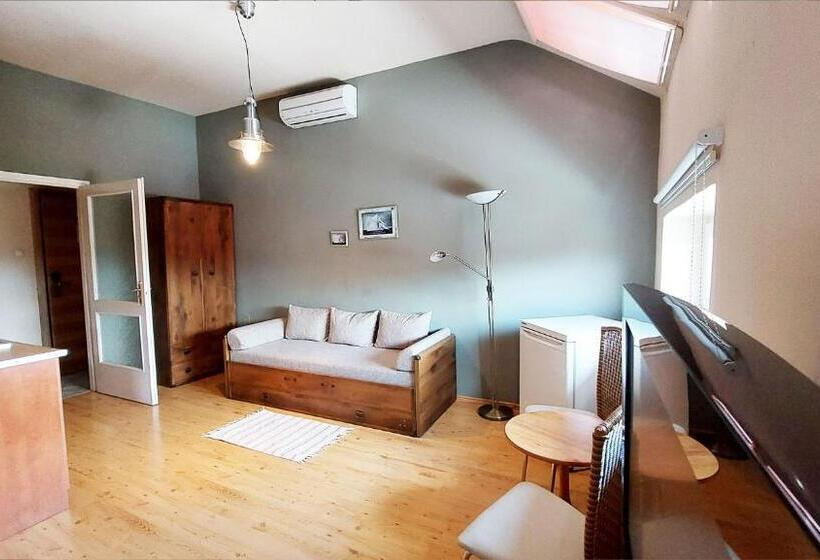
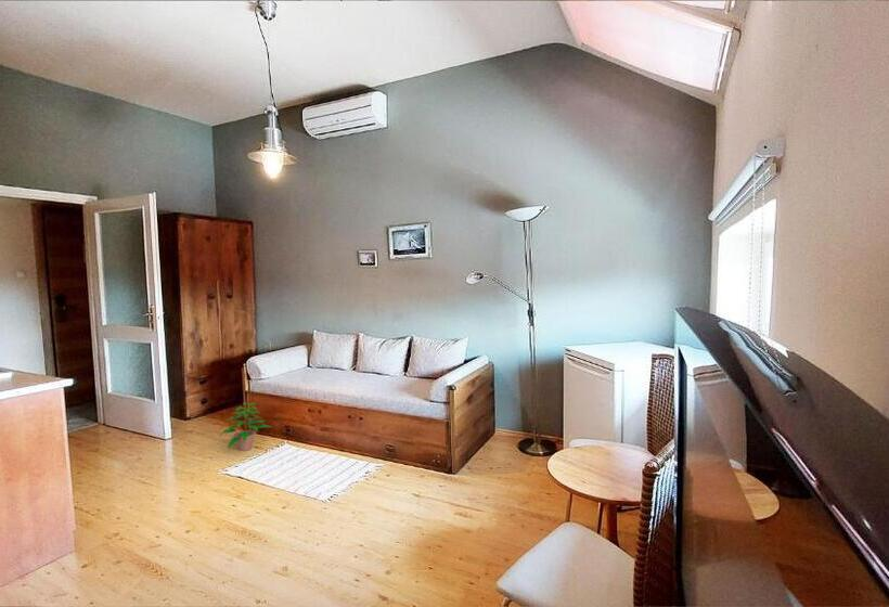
+ potted plant [218,401,272,452]
